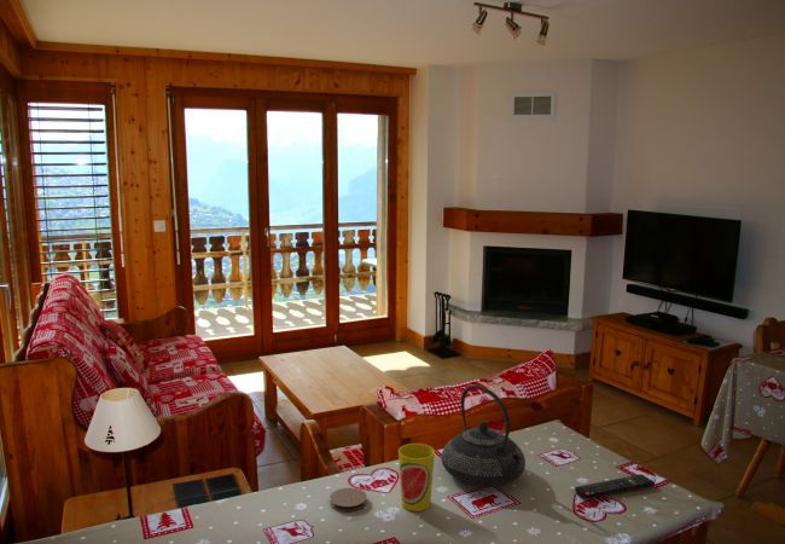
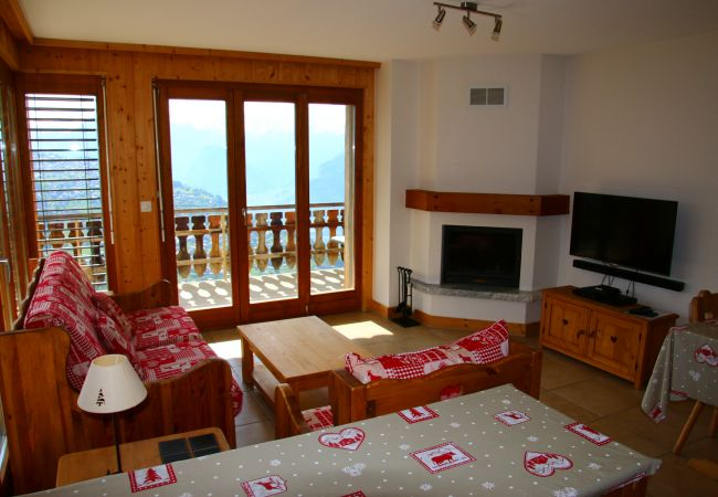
- remote control [574,473,656,499]
- cup [397,442,436,513]
- coaster [328,487,368,513]
- teapot [440,384,527,487]
